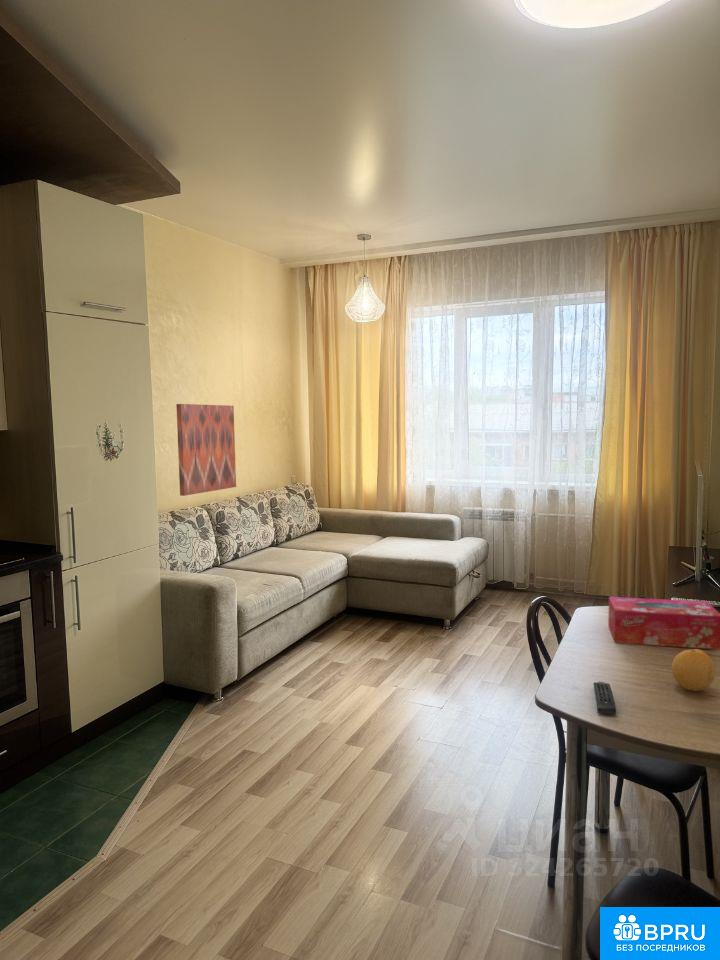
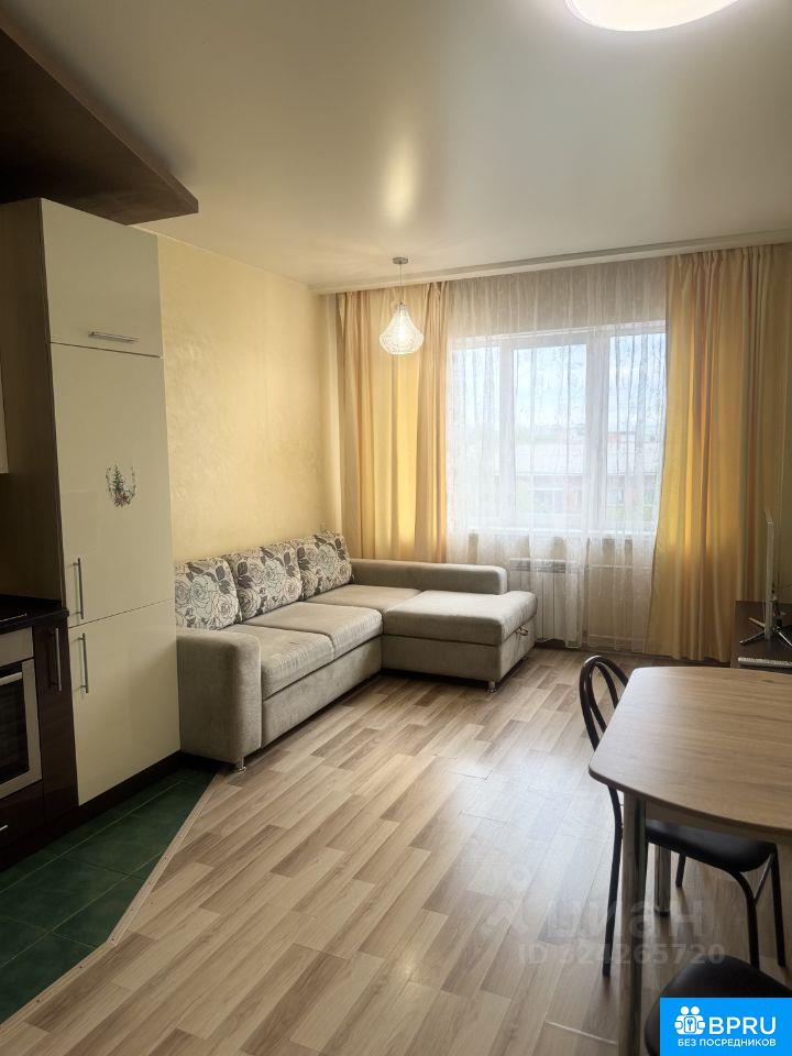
- tissue box [607,596,720,650]
- wall art [175,403,237,497]
- fruit [671,648,716,692]
- remote control [593,681,617,716]
